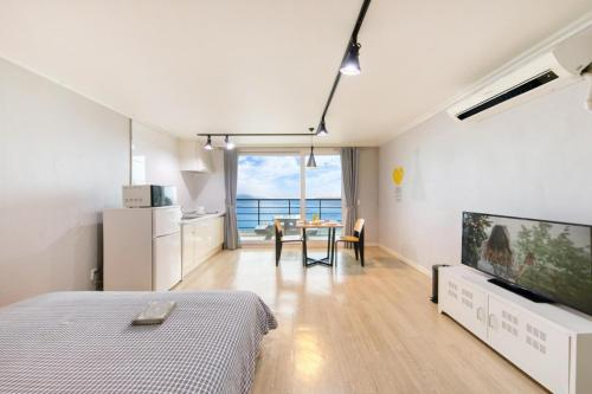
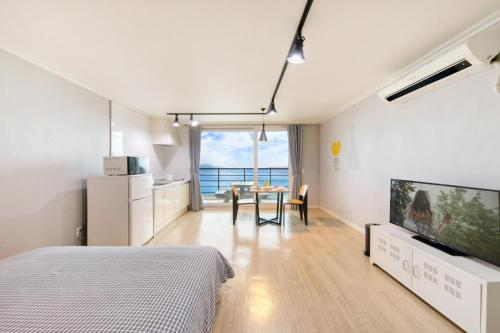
- book [130,299,178,327]
